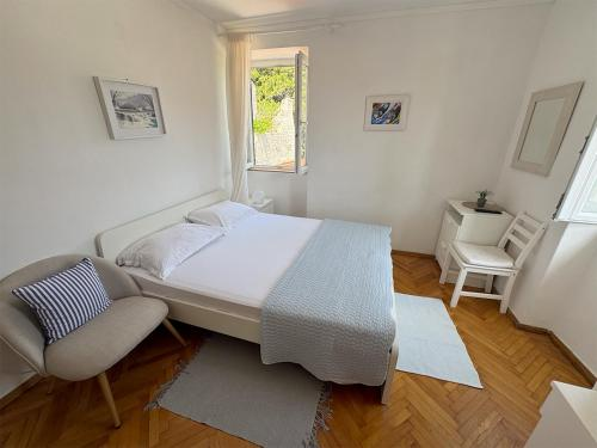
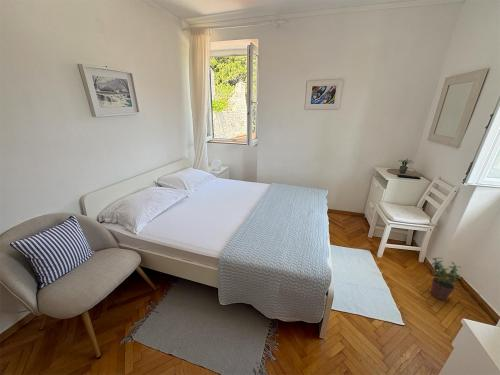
+ potted plant [430,256,462,301]
